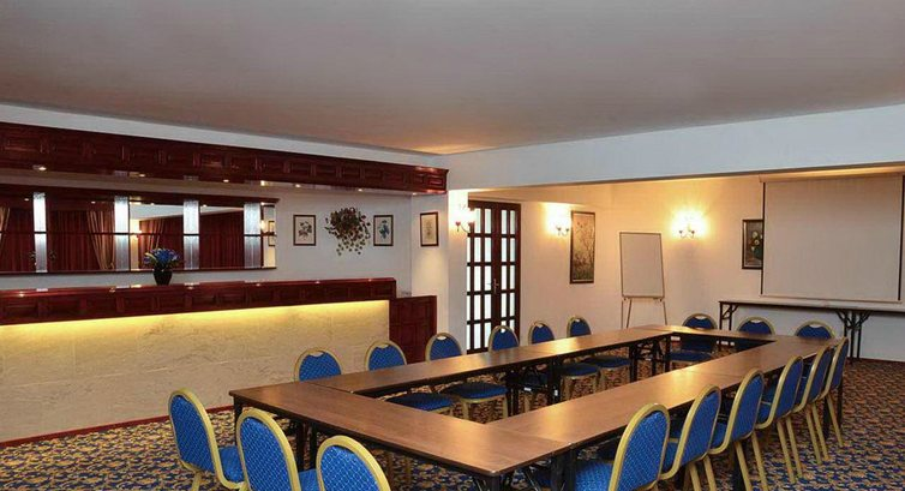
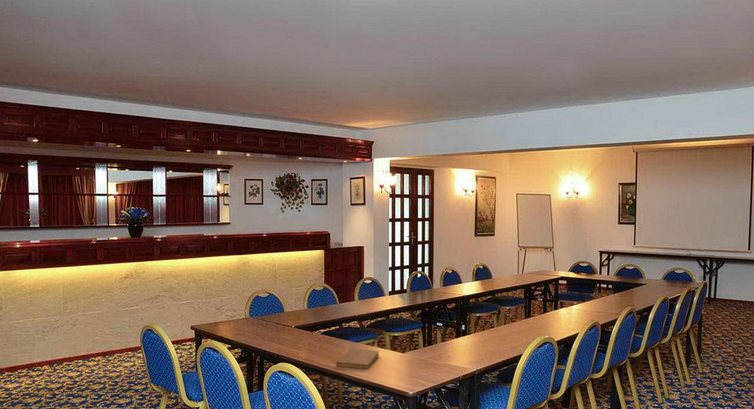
+ notebook [335,348,380,370]
